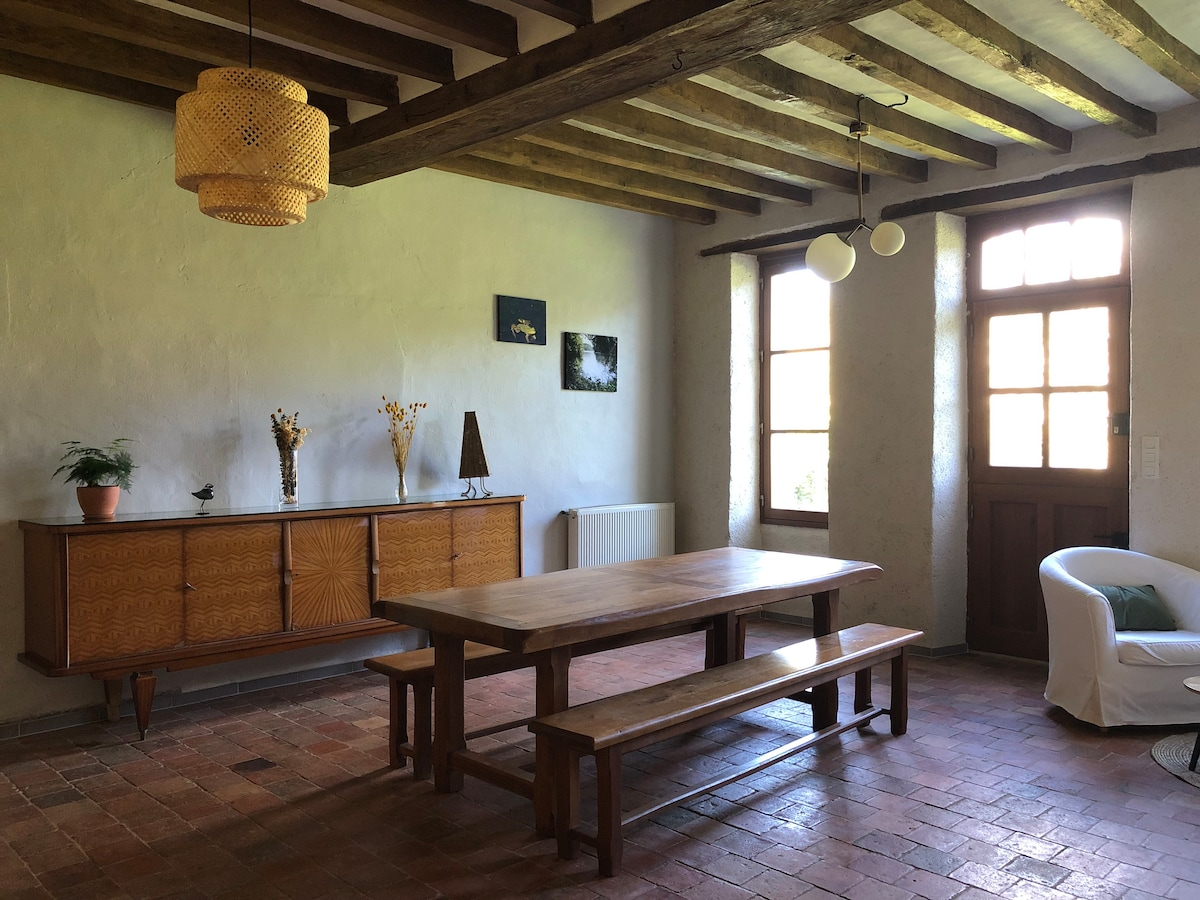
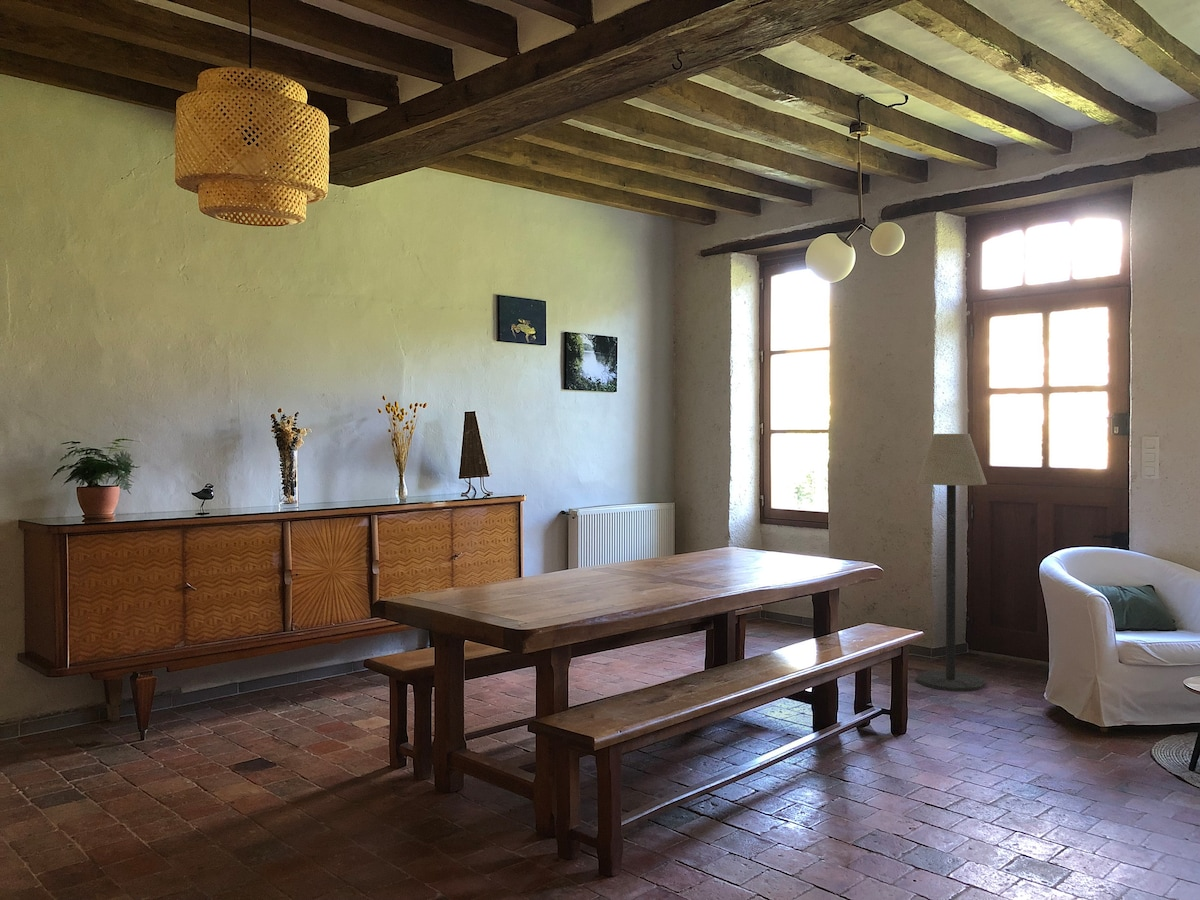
+ floor lamp [915,433,988,692]
